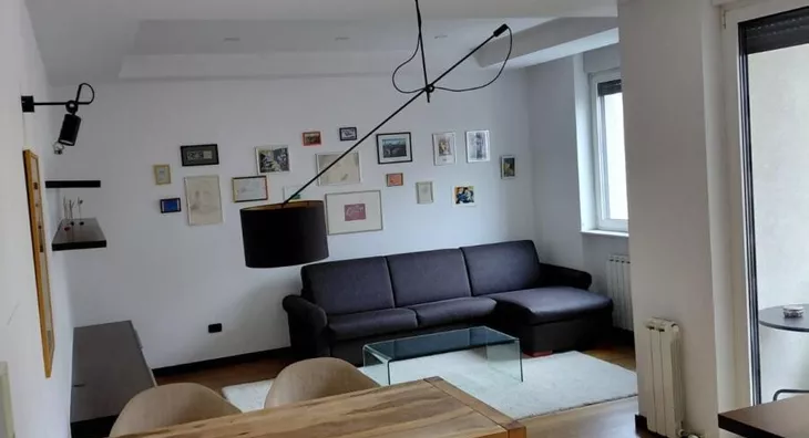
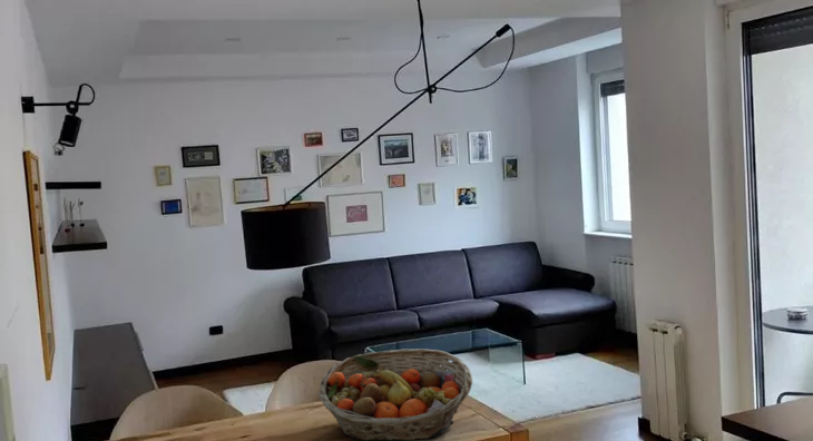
+ fruit basket [317,347,473,441]
